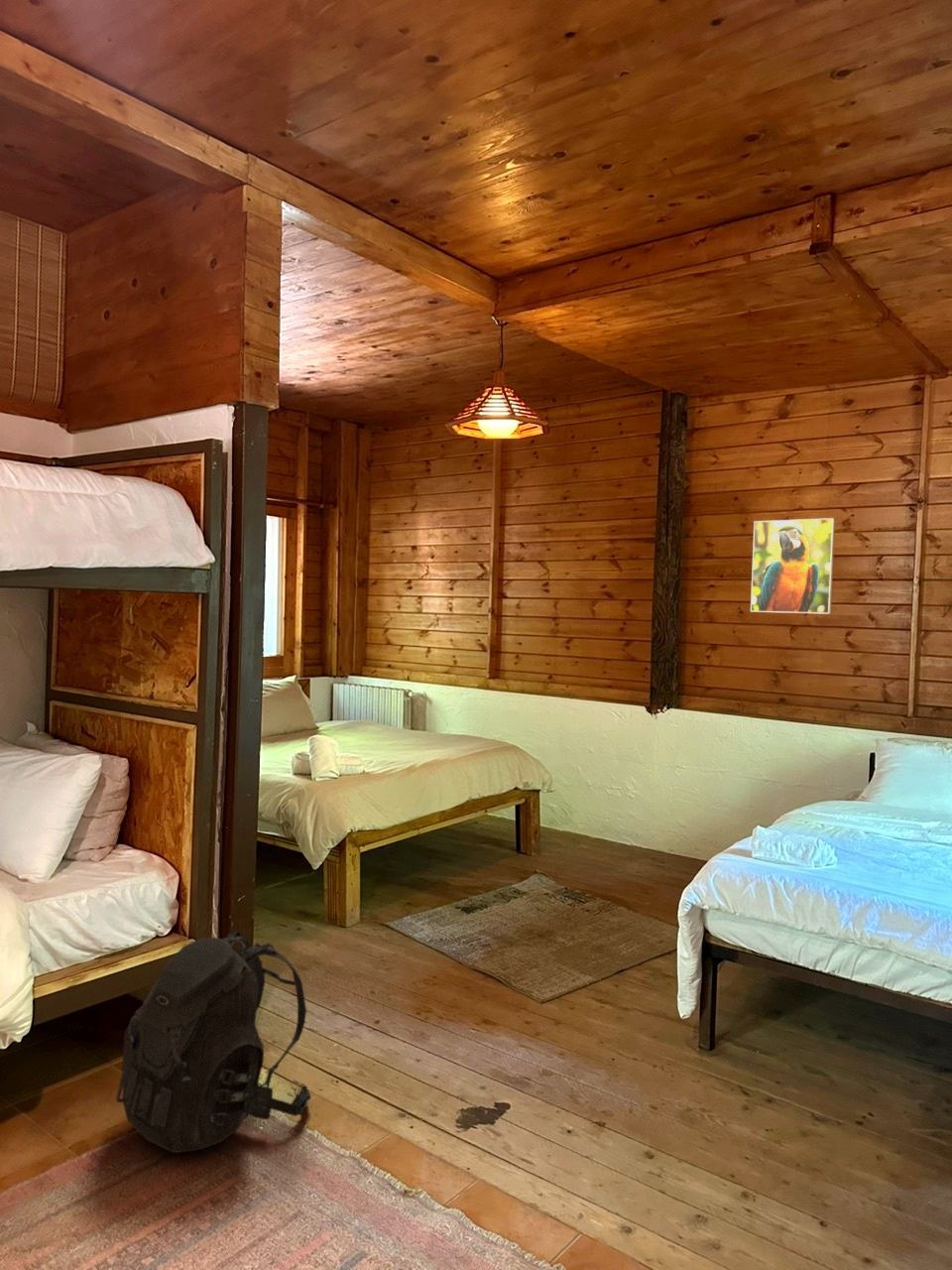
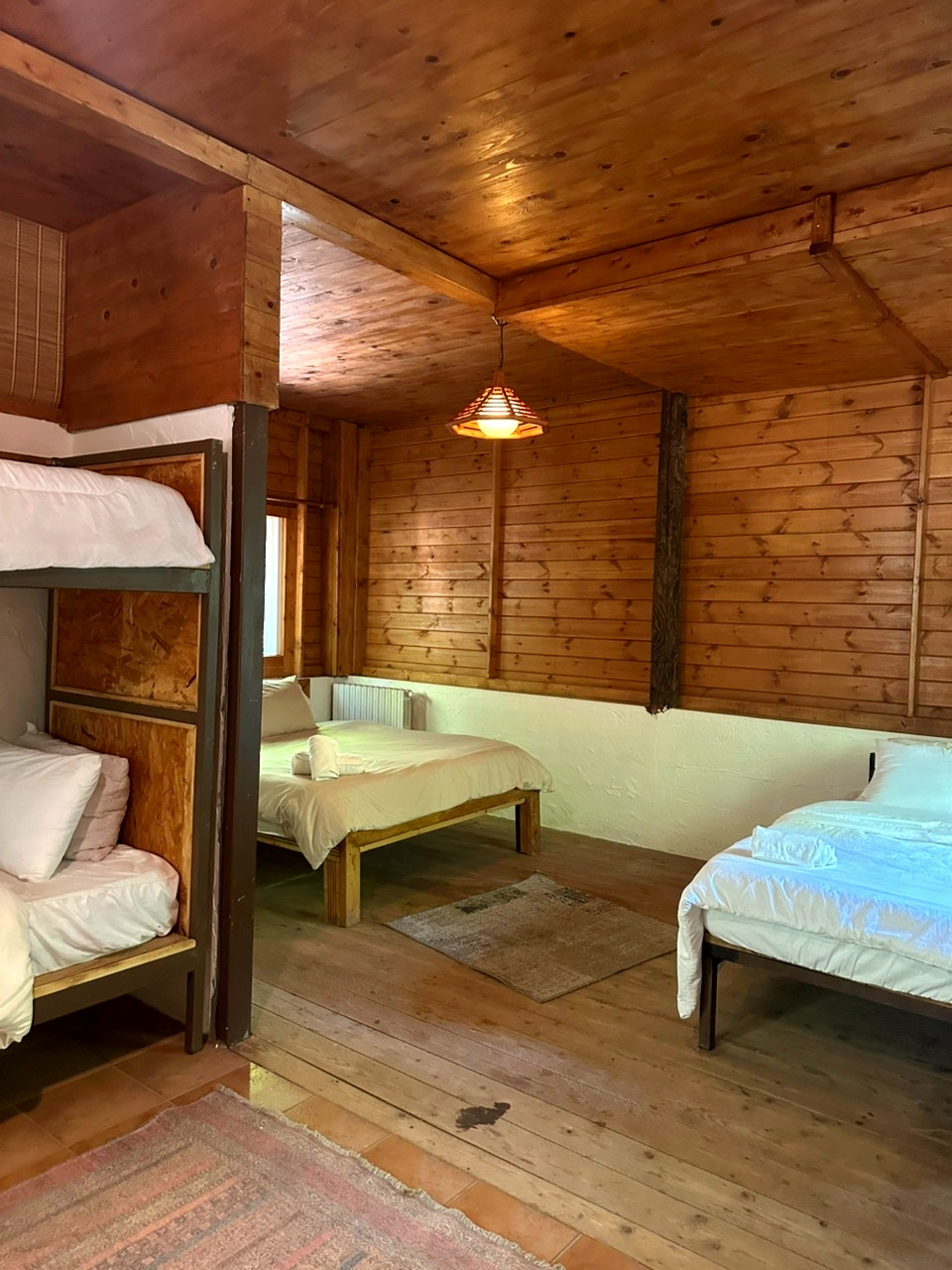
- backpack [115,931,312,1154]
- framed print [750,517,836,615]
